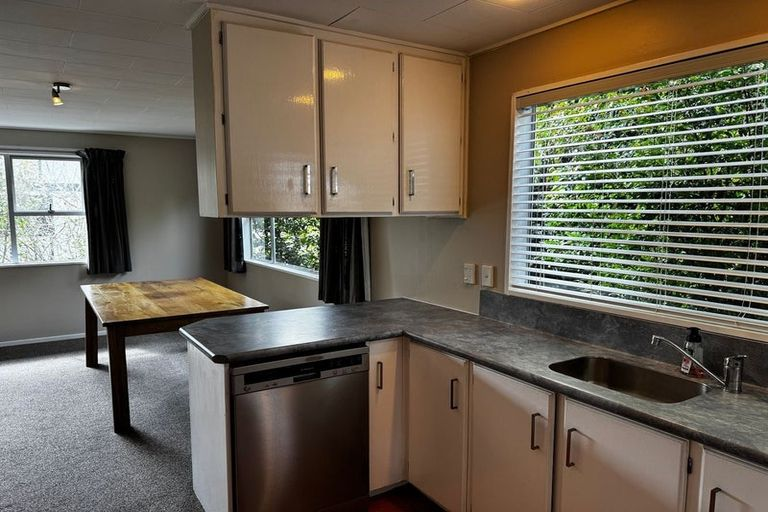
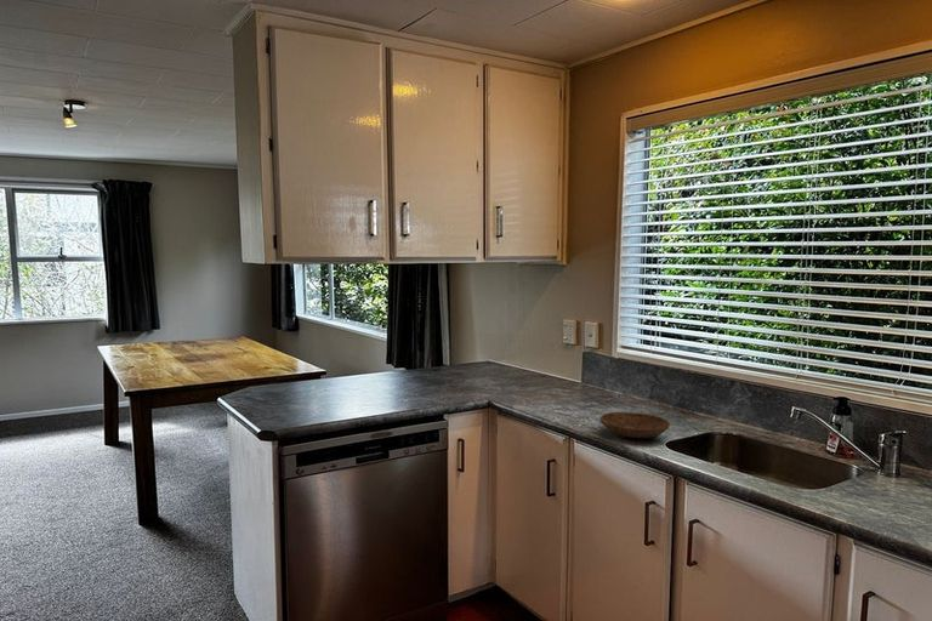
+ bowl [598,411,671,439]
